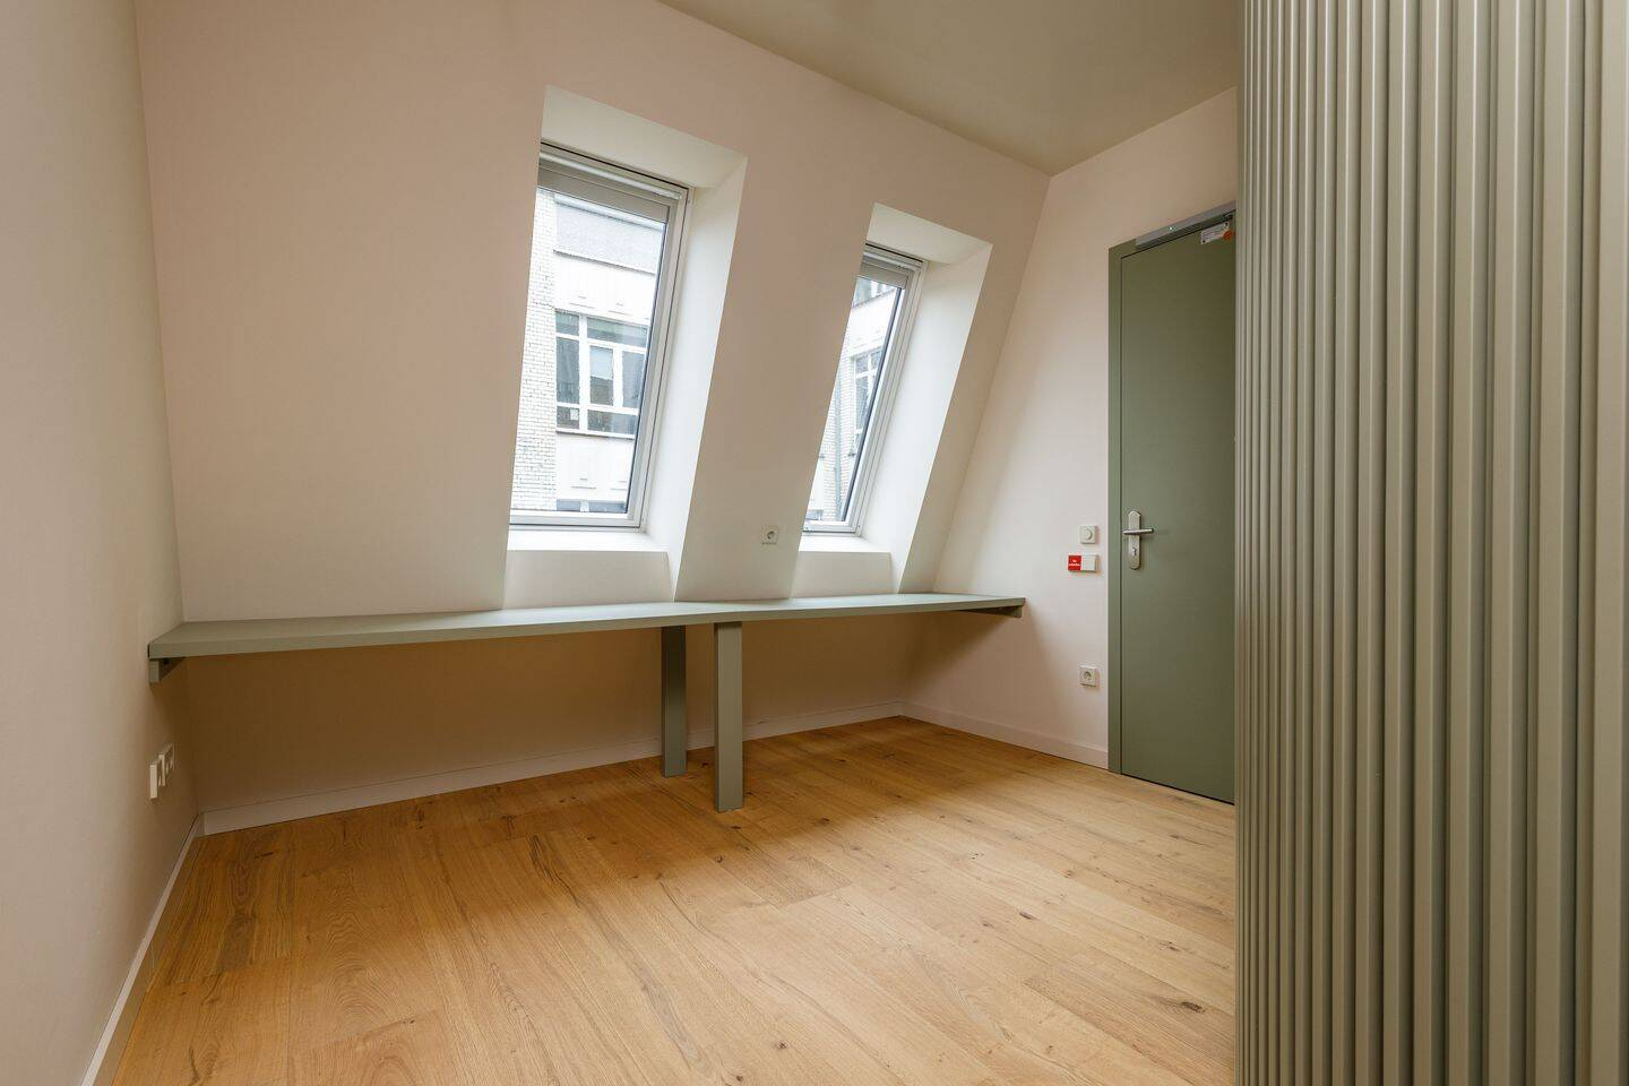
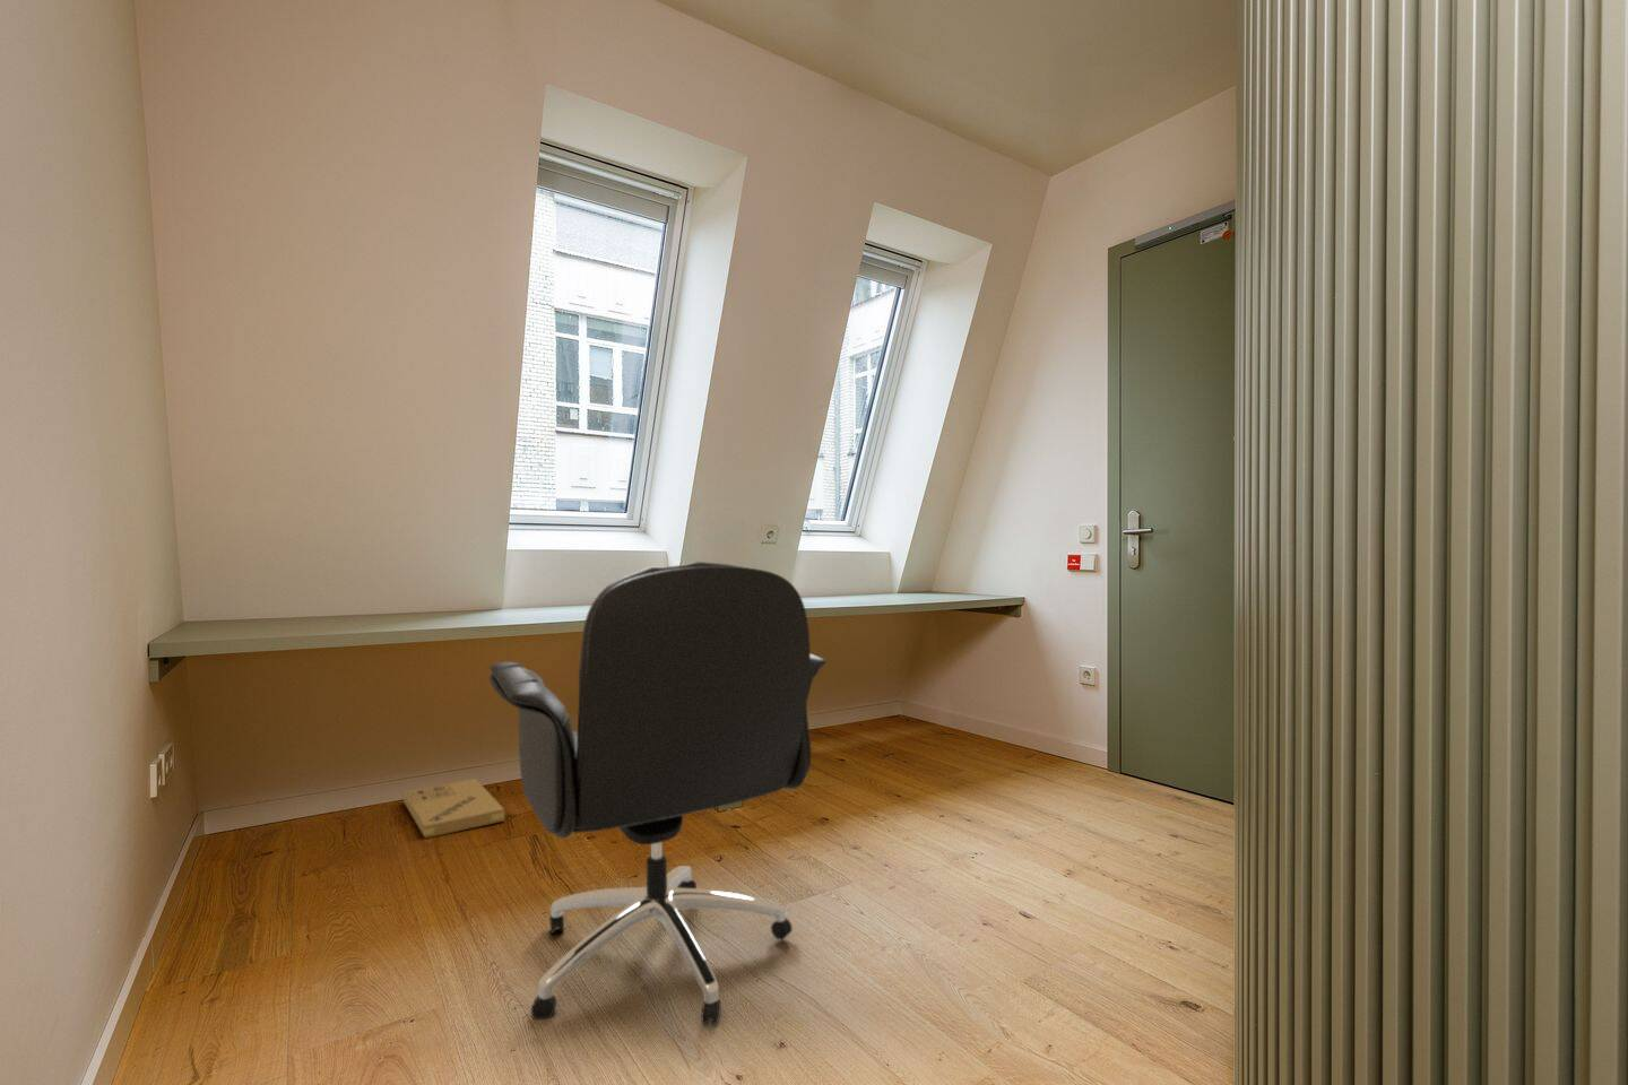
+ cardboard box [402,777,505,839]
+ office chair [487,561,827,1026]
